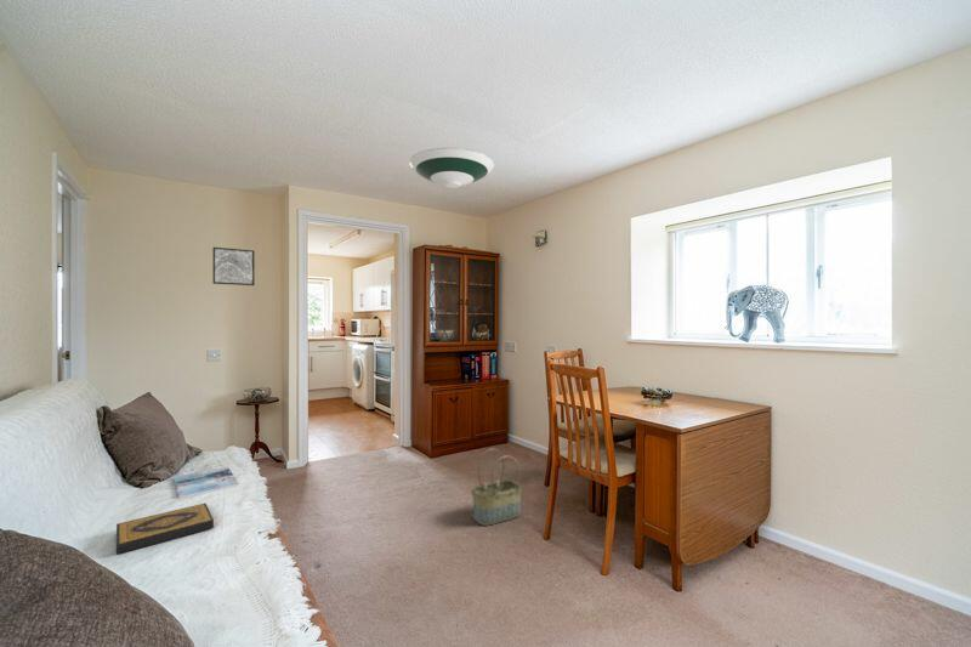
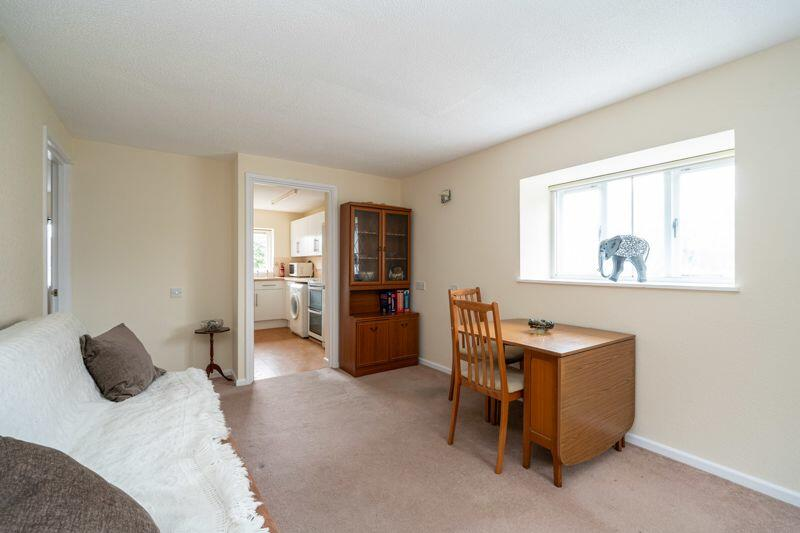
- hardback book [115,503,215,555]
- wall art [211,246,256,286]
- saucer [408,147,495,189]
- basket [471,448,523,527]
- magazine [172,466,240,500]
